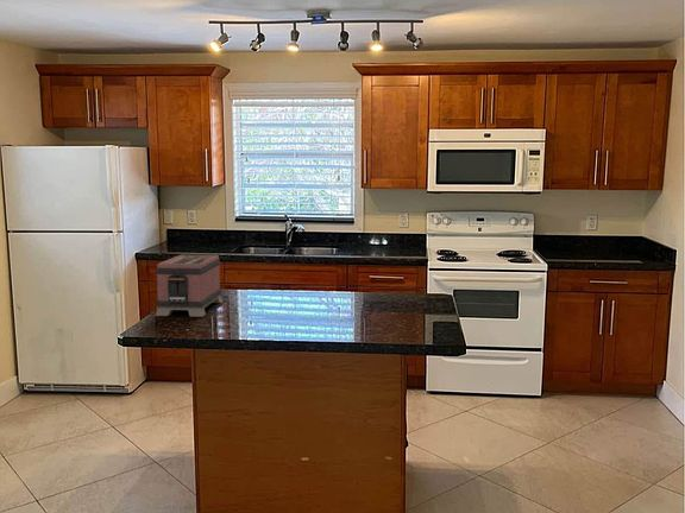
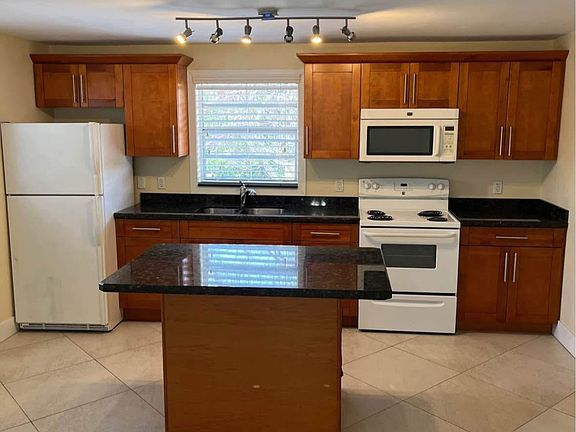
- toaster [153,254,224,318]
